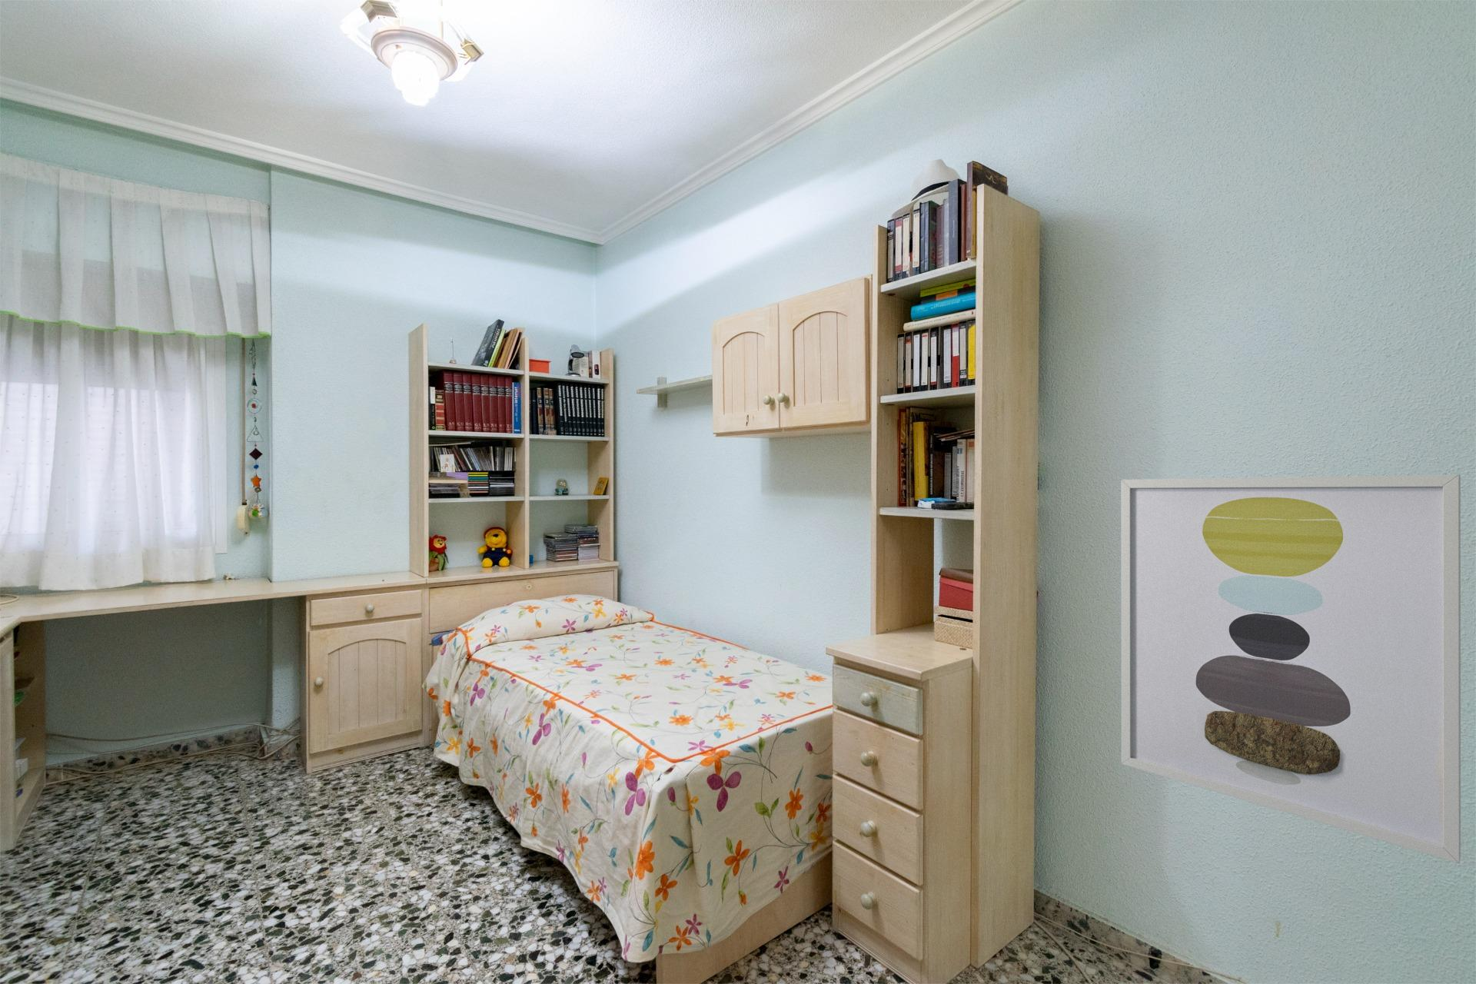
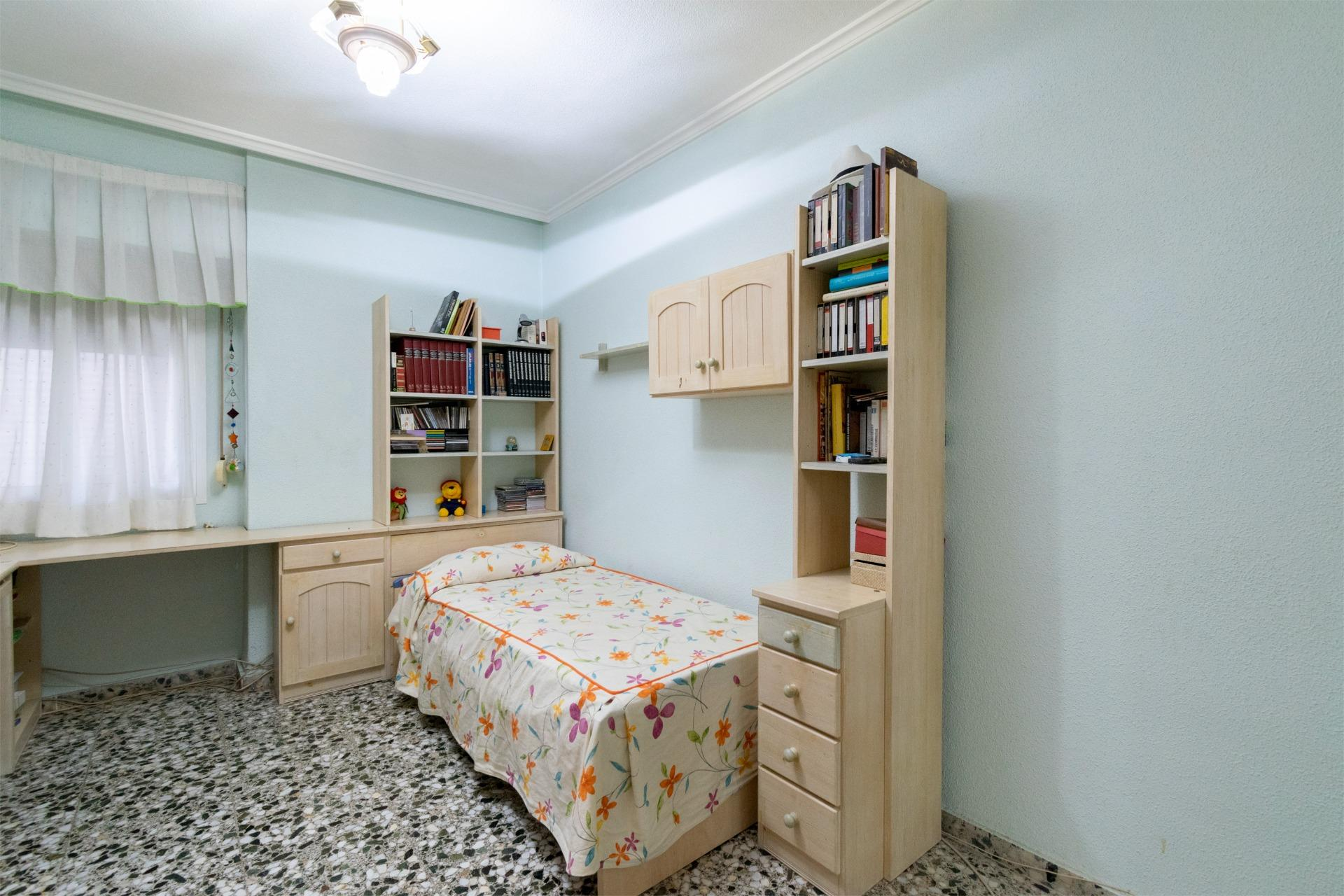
- wall art [1120,474,1462,864]
